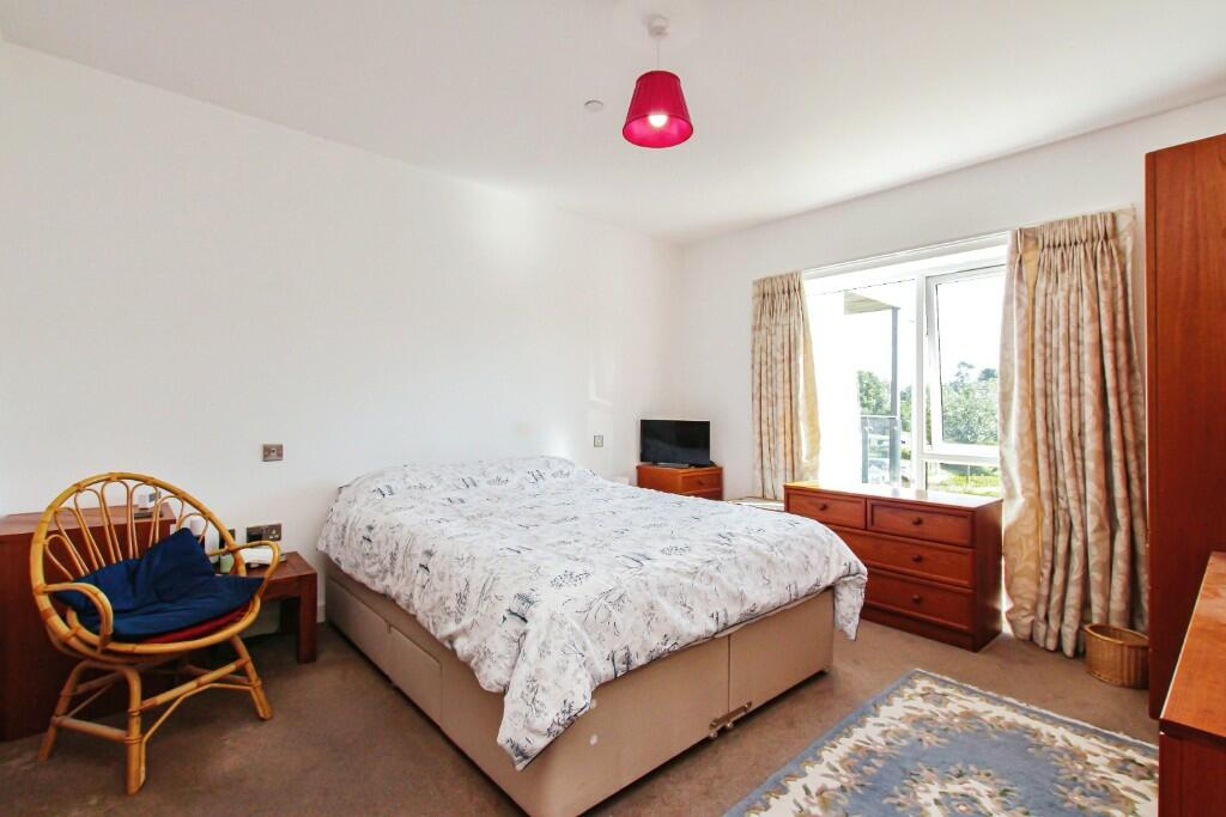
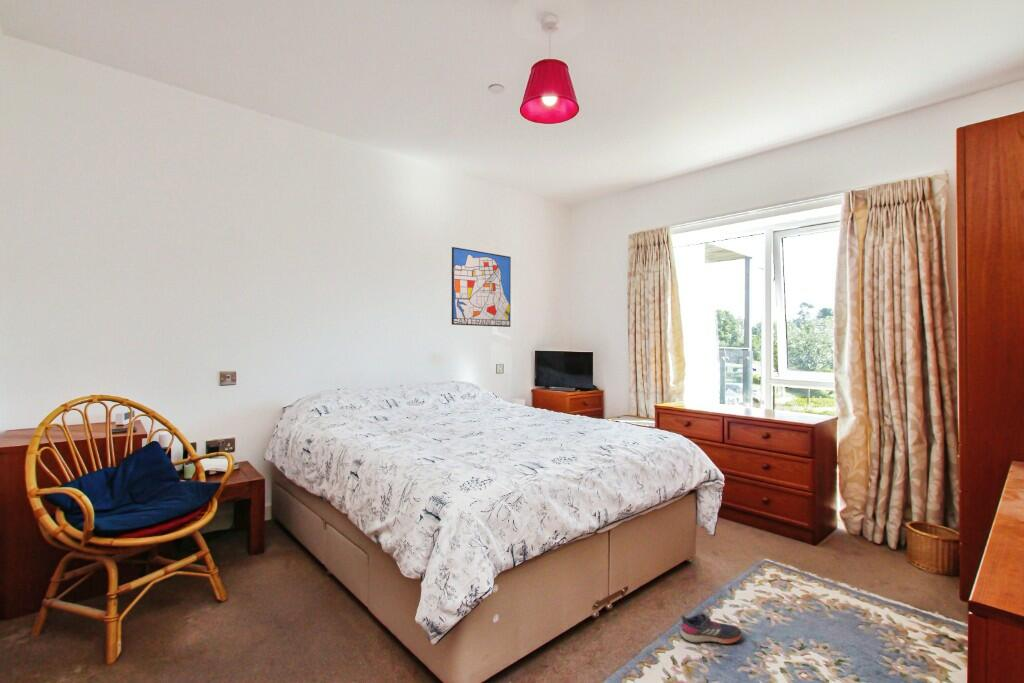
+ shoe [679,612,743,645]
+ wall art [451,246,512,328]
